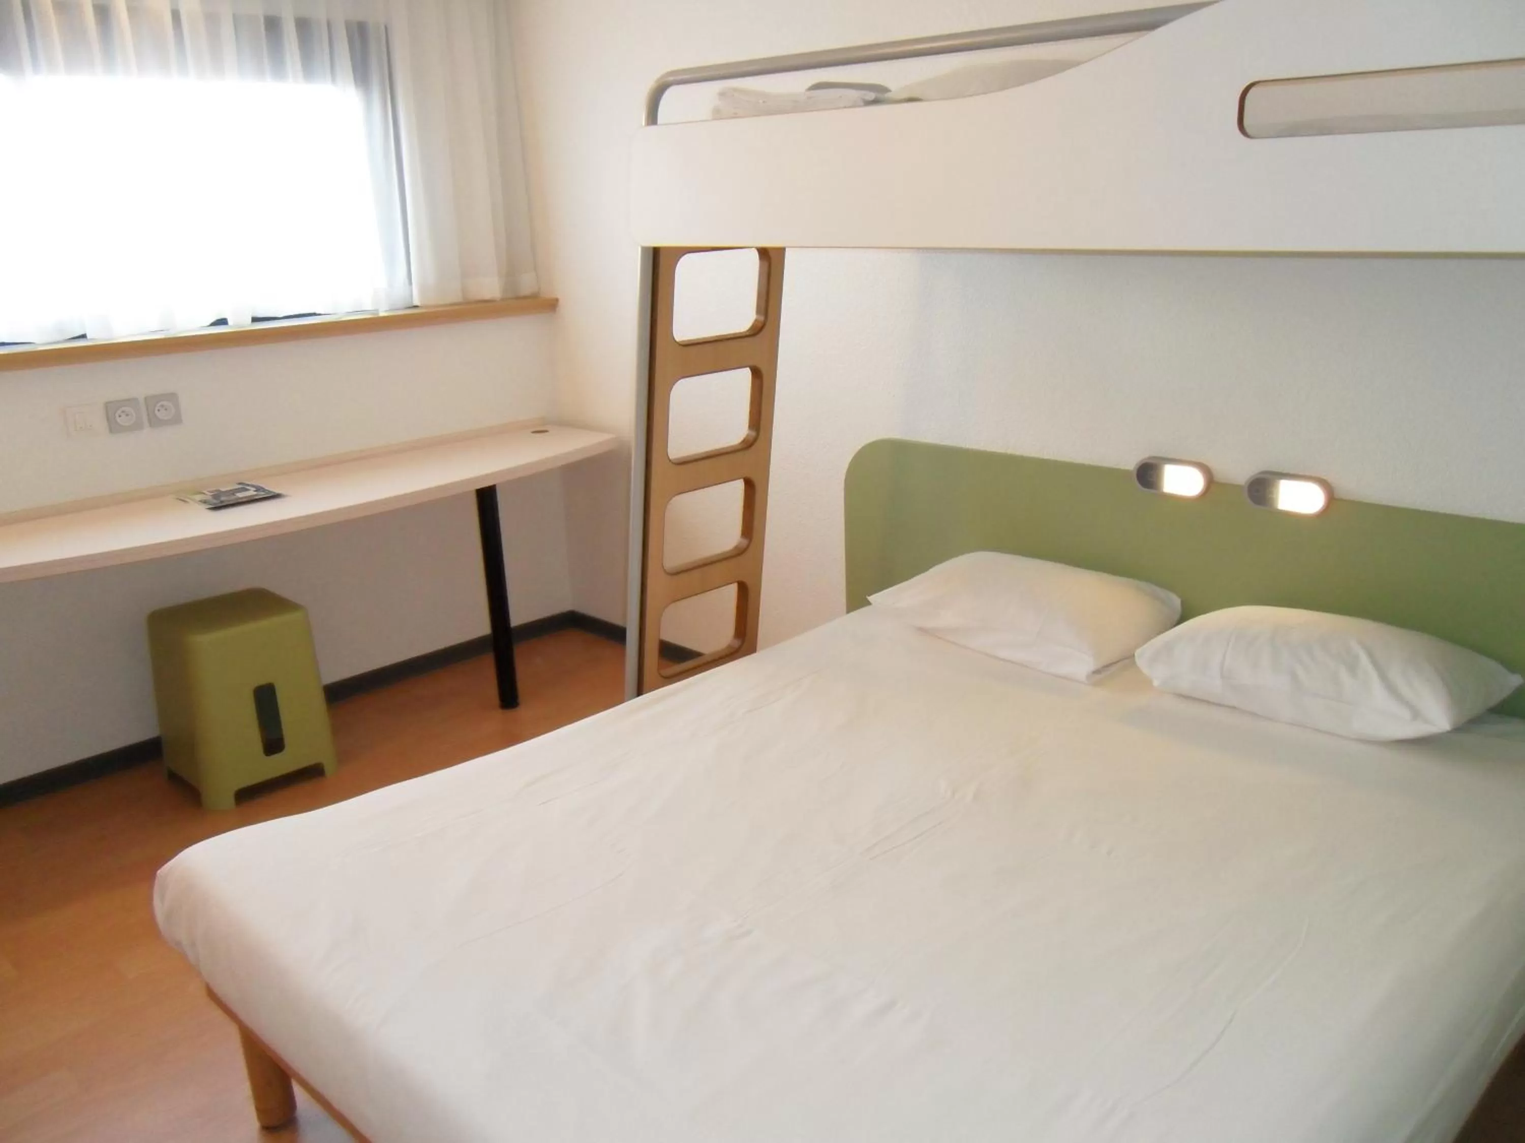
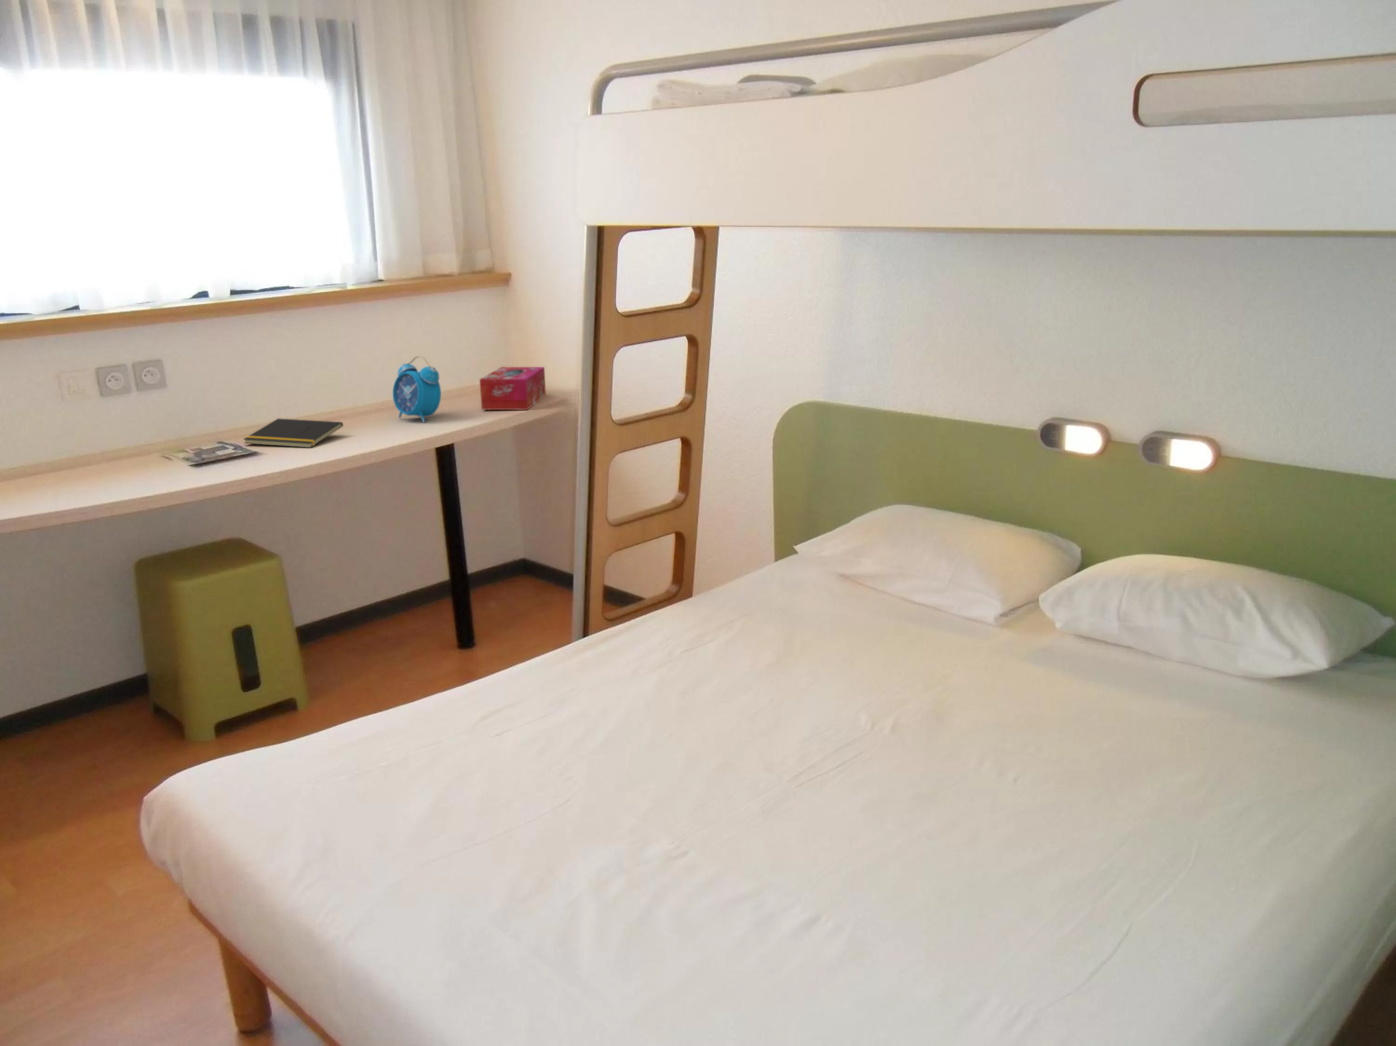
+ alarm clock [392,355,442,423]
+ notepad [243,418,344,448]
+ tissue box [479,366,546,411]
